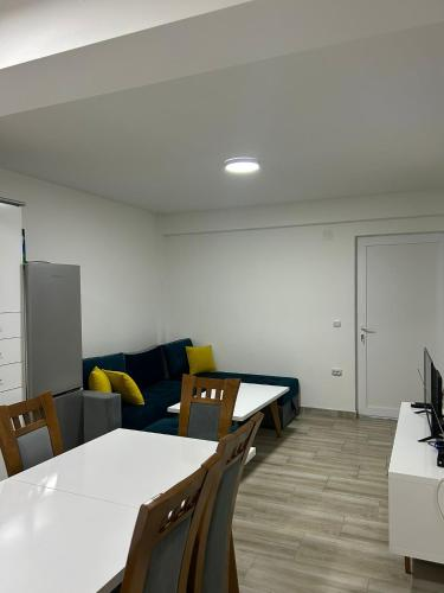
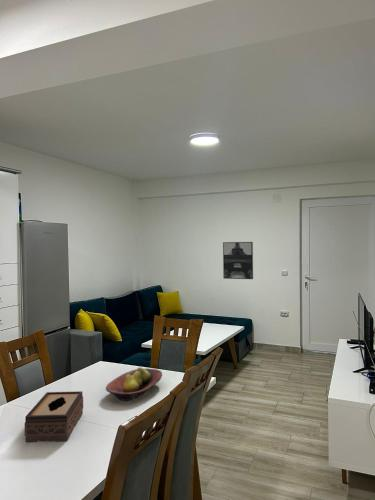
+ tissue box [24,390,84,443]
+ fruit bowl [105,366,163,402]
+ wall art [222,241,254,280]
